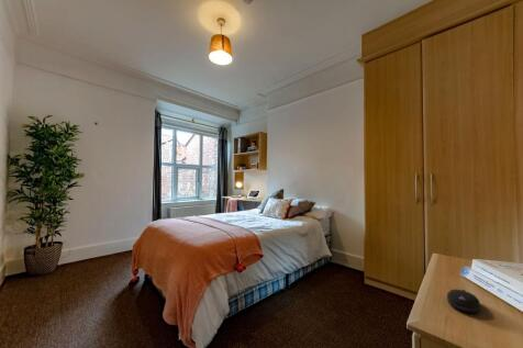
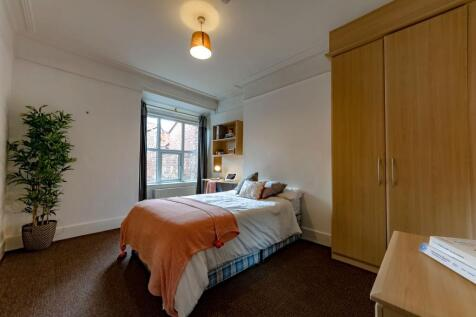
- computer mouse [446,289,481,314]
